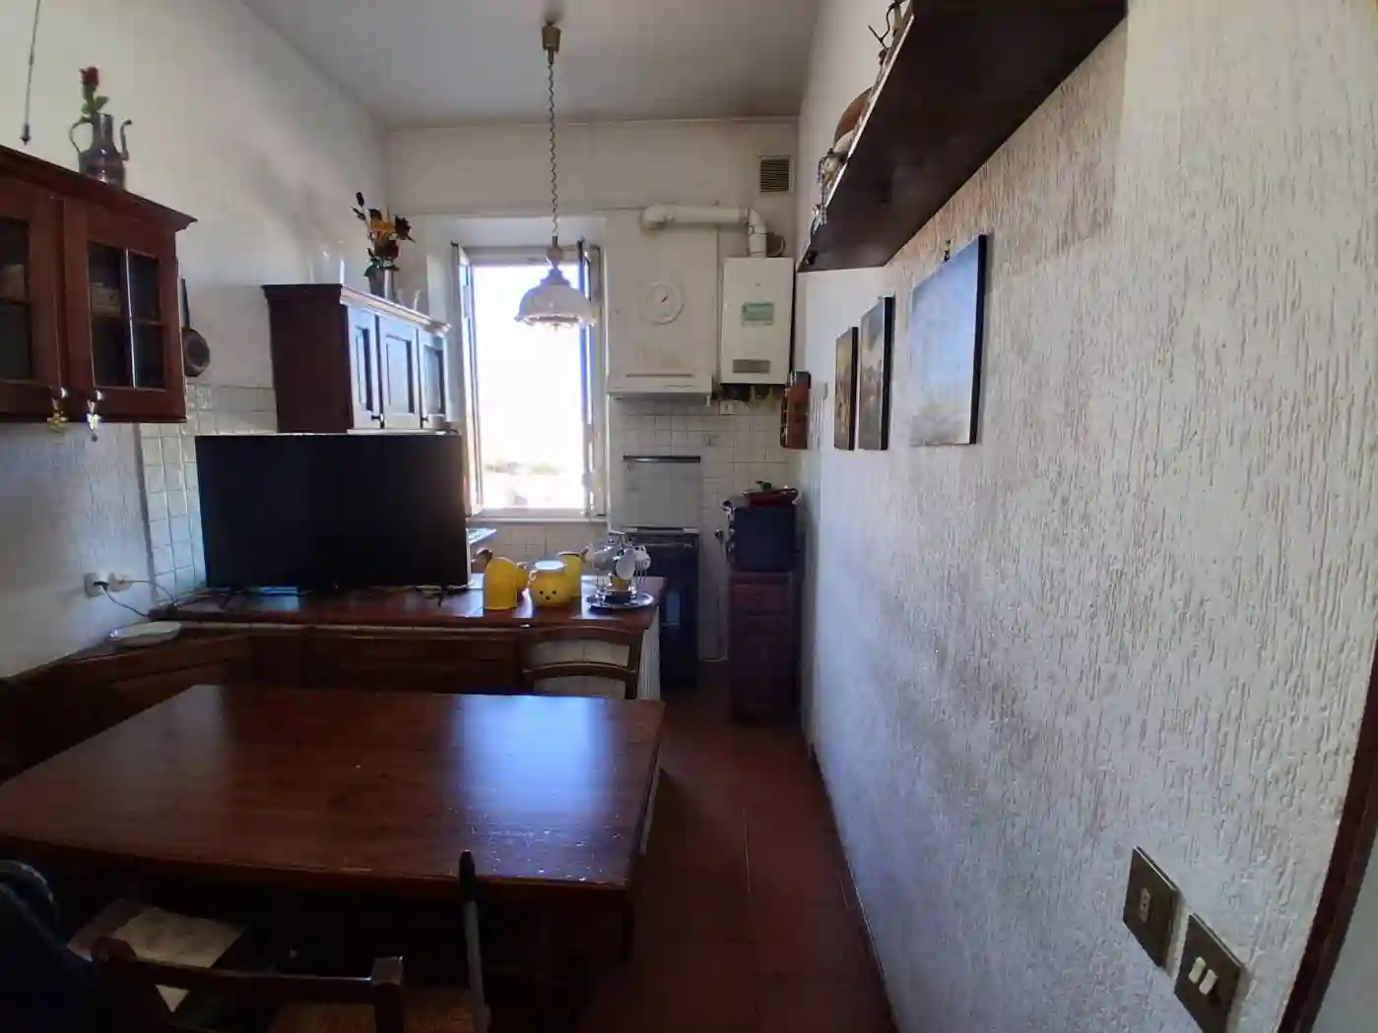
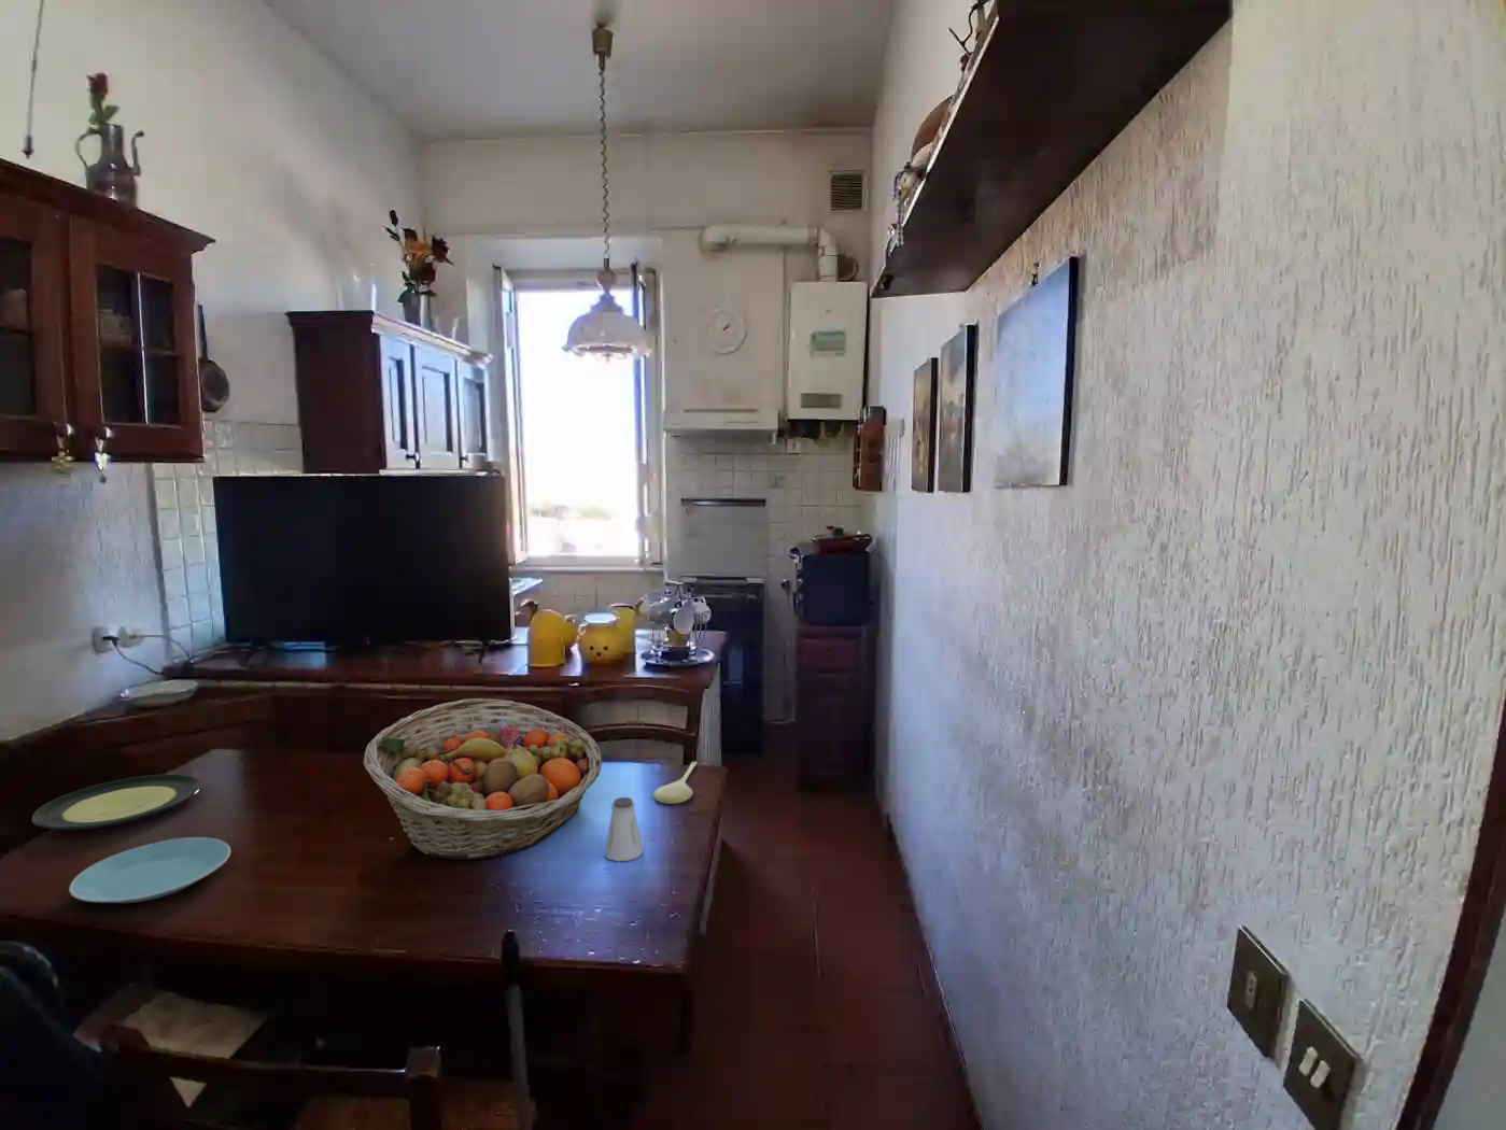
+ plate [31,774,203,831]
+ fruit basket [363,698,603,861]
+ plate [68,836,231,904]
+ saltshaker [603,796,643,862]
+ spoon [653,761,699,805]
